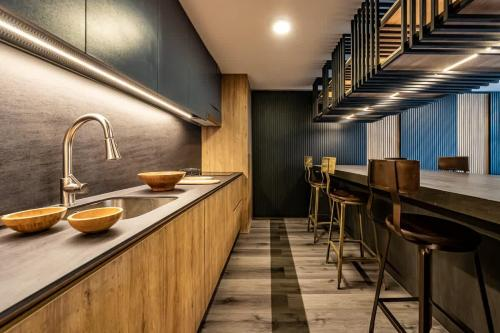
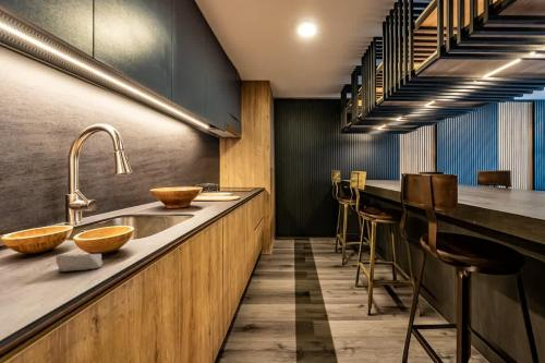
+ soap bar [55,253,104,273]
